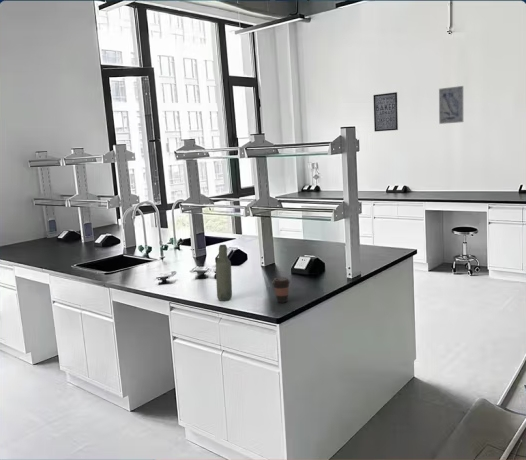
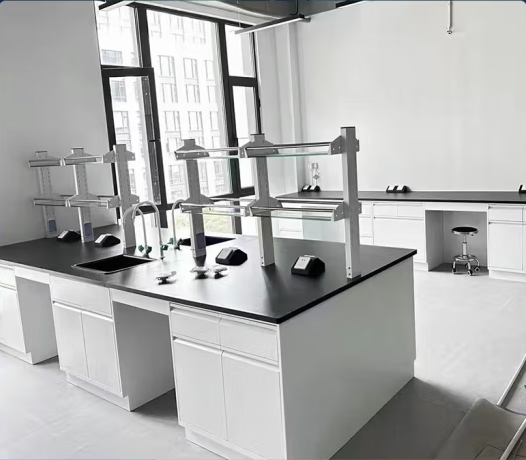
- coffee cup [271,276,291,304]
- bottle [215,244,233,302]
- wall art [438,85,464,125]
- wall art [372,91,399,133]
